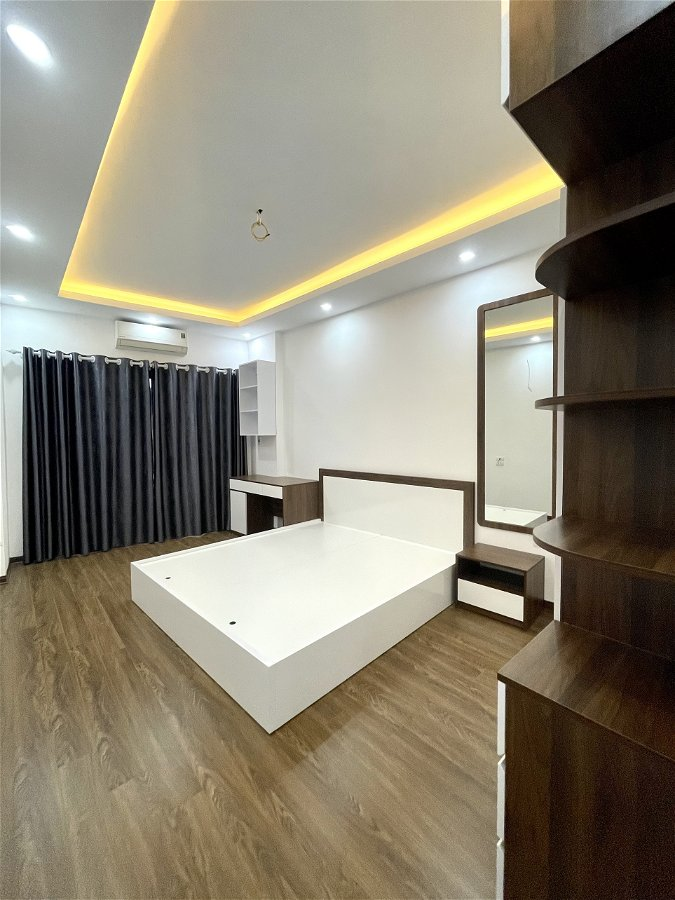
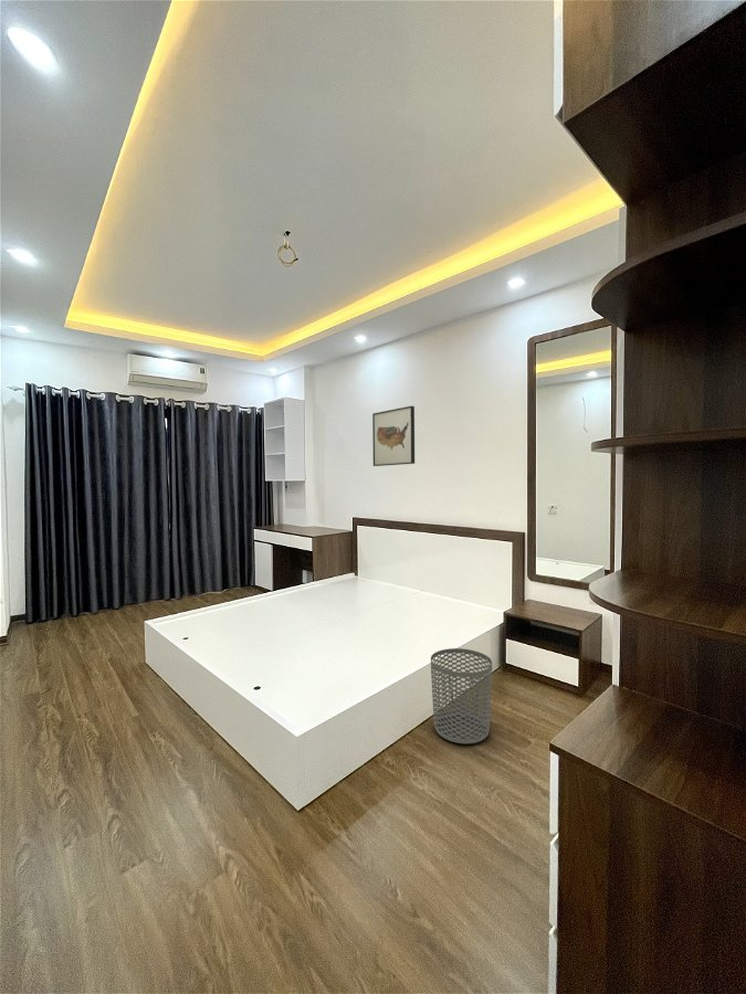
+ waste bin [430,647,493,744]
+ wall art [371,405,416,467]
